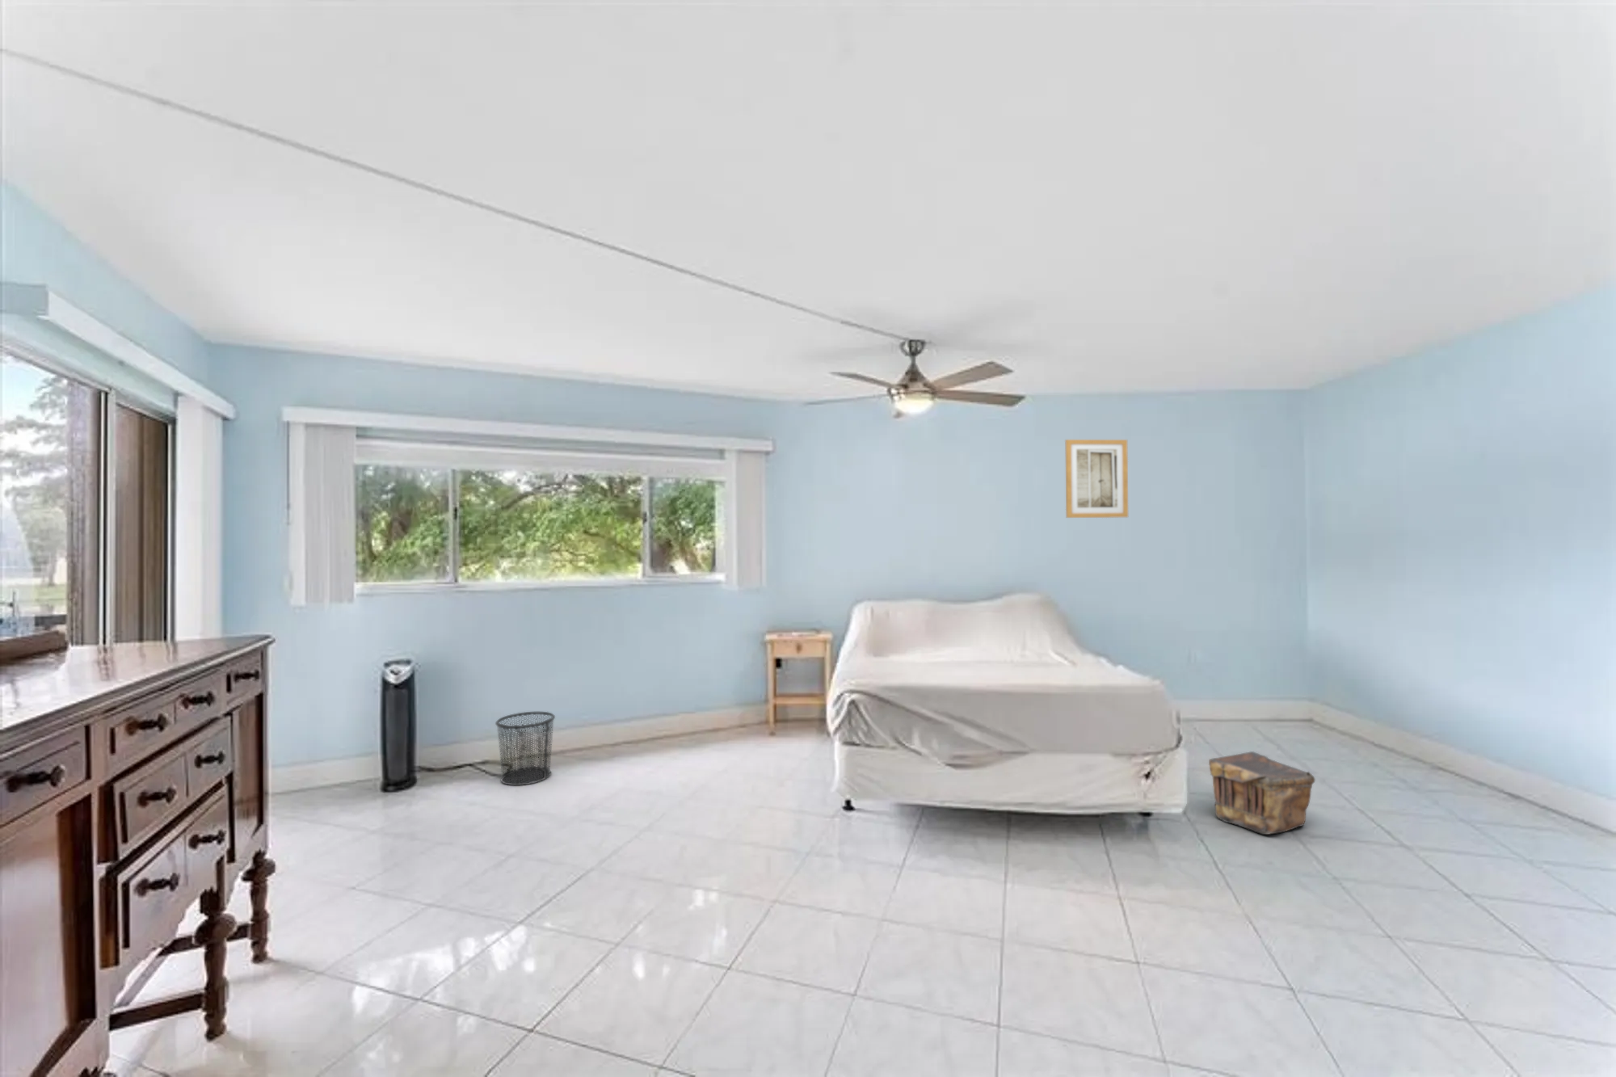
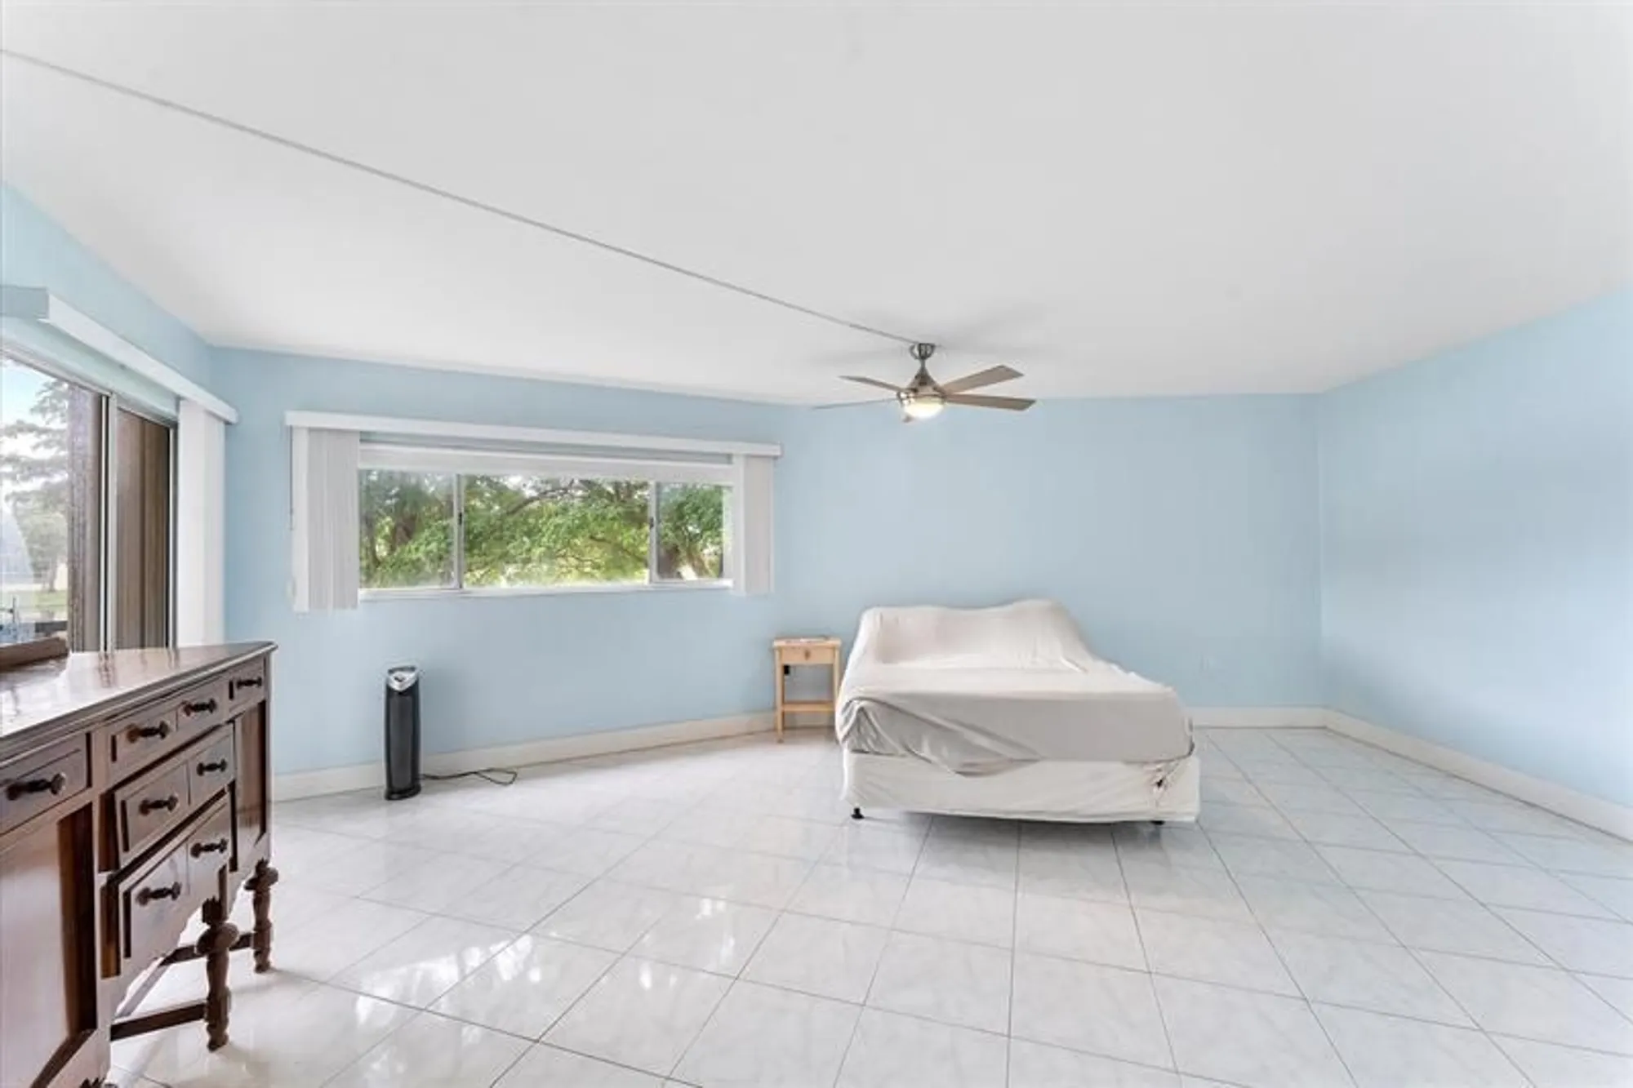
- waste bin [495,712,556,786]
- pouch [1207,750,1316,835]
- wall art [1065,439,1128,519]
